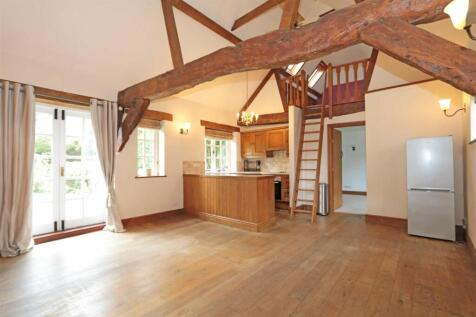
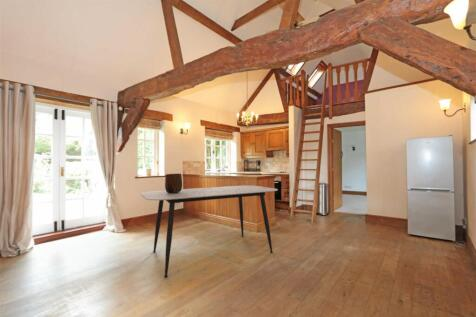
+ dining table [140,184,279,278]
+ ceramic pot [164,173,183,193]
